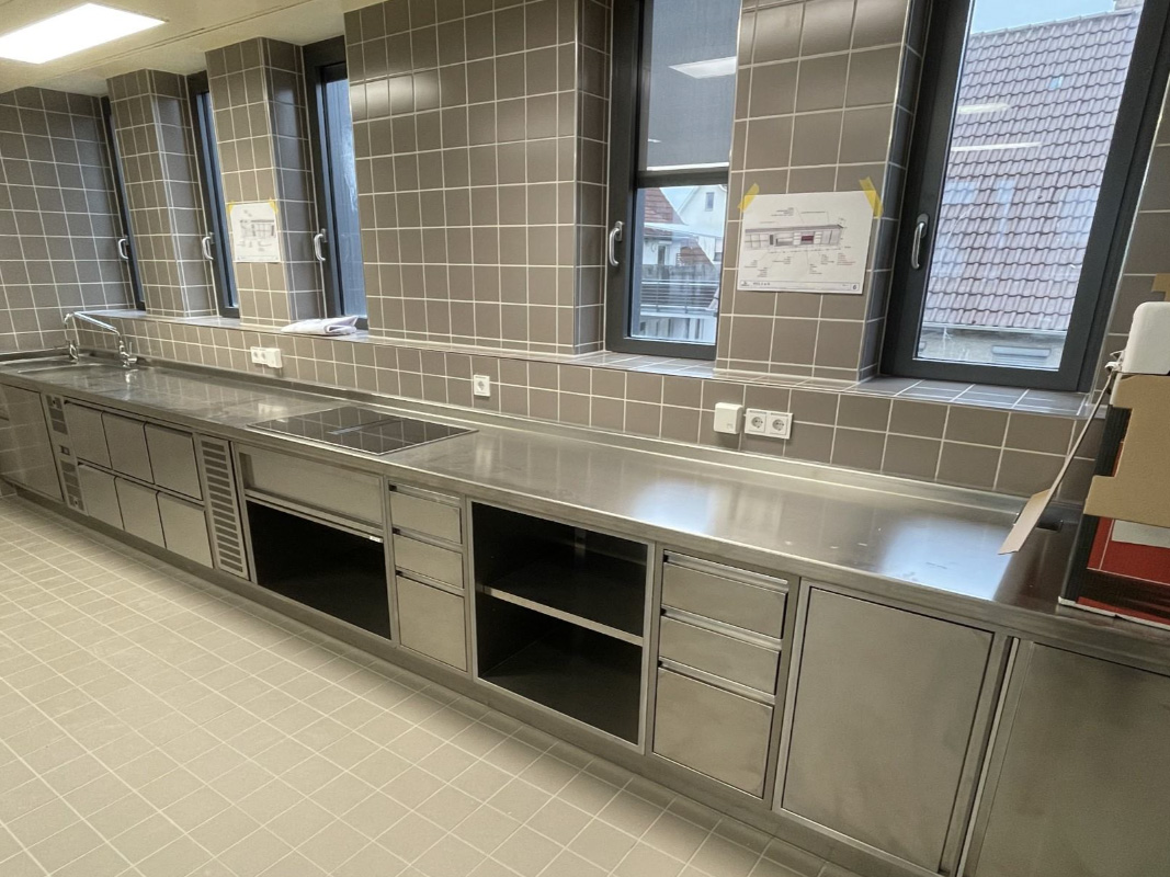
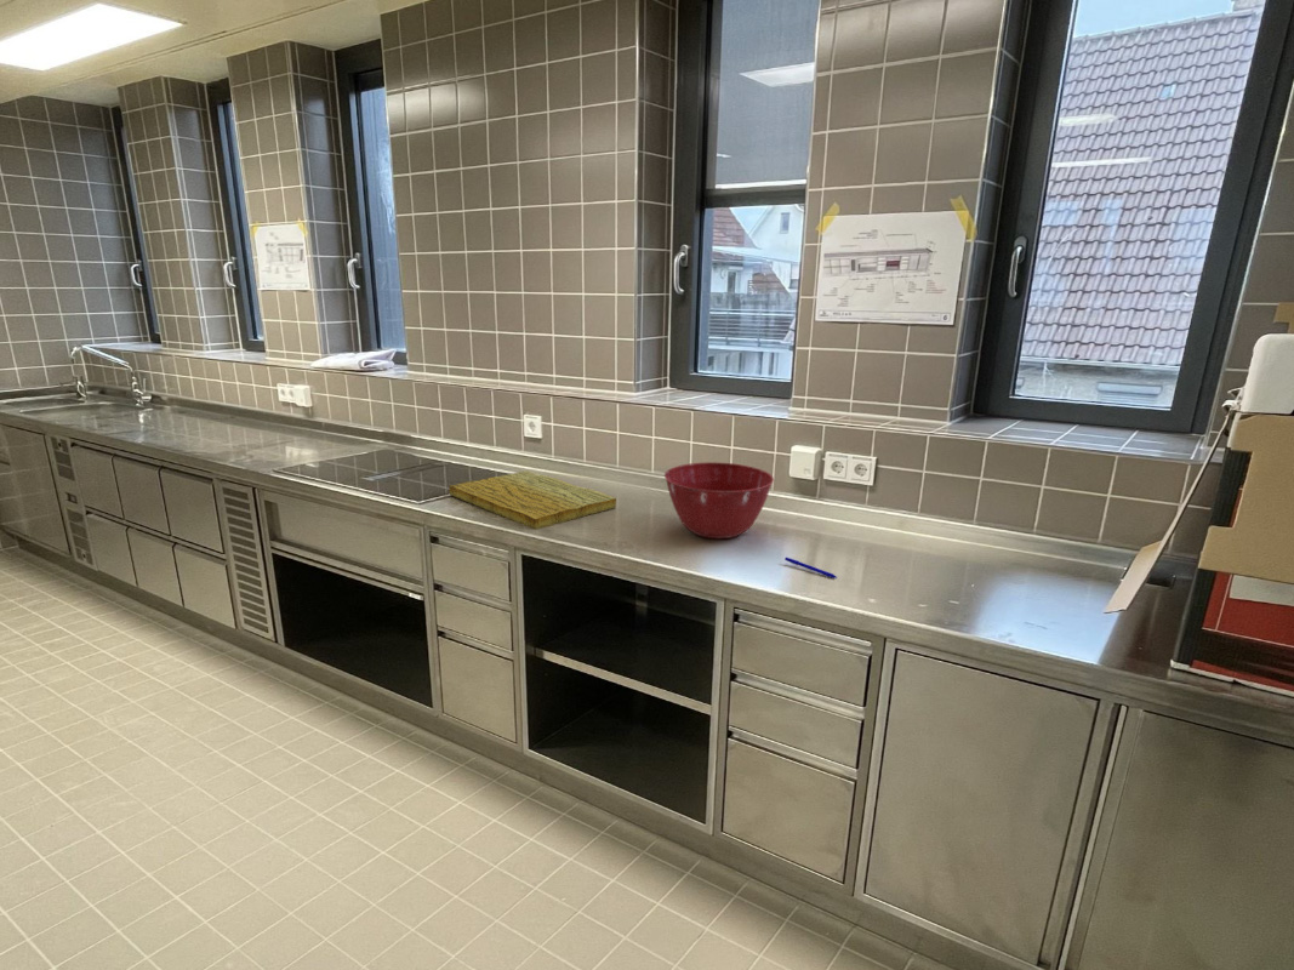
+ pen [783,557,838,580]
+ mixing bowl [663,461,775,540]
+ cutting board [448,469,617,531]
